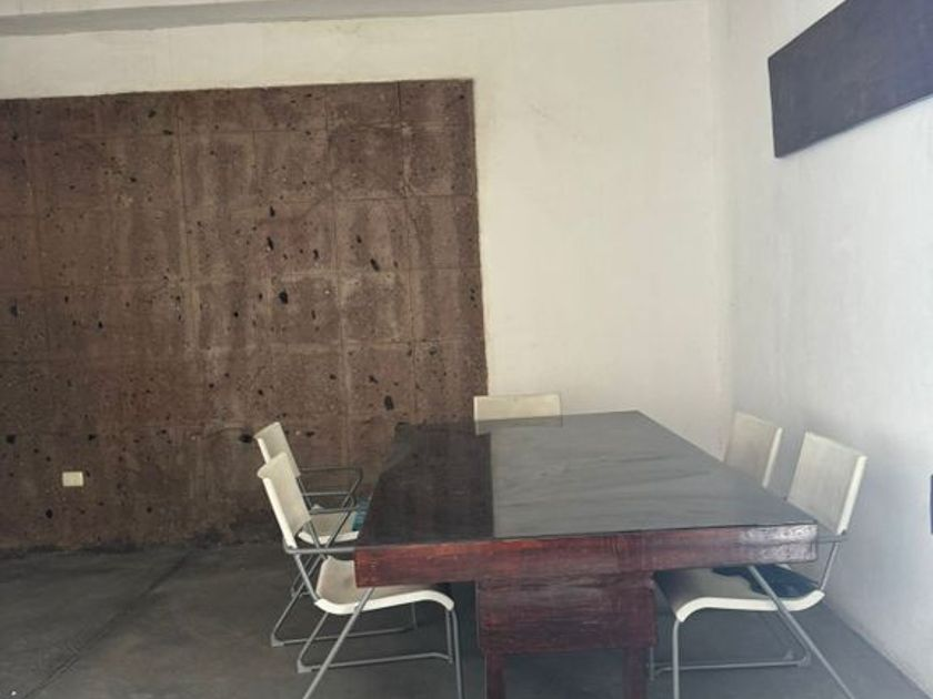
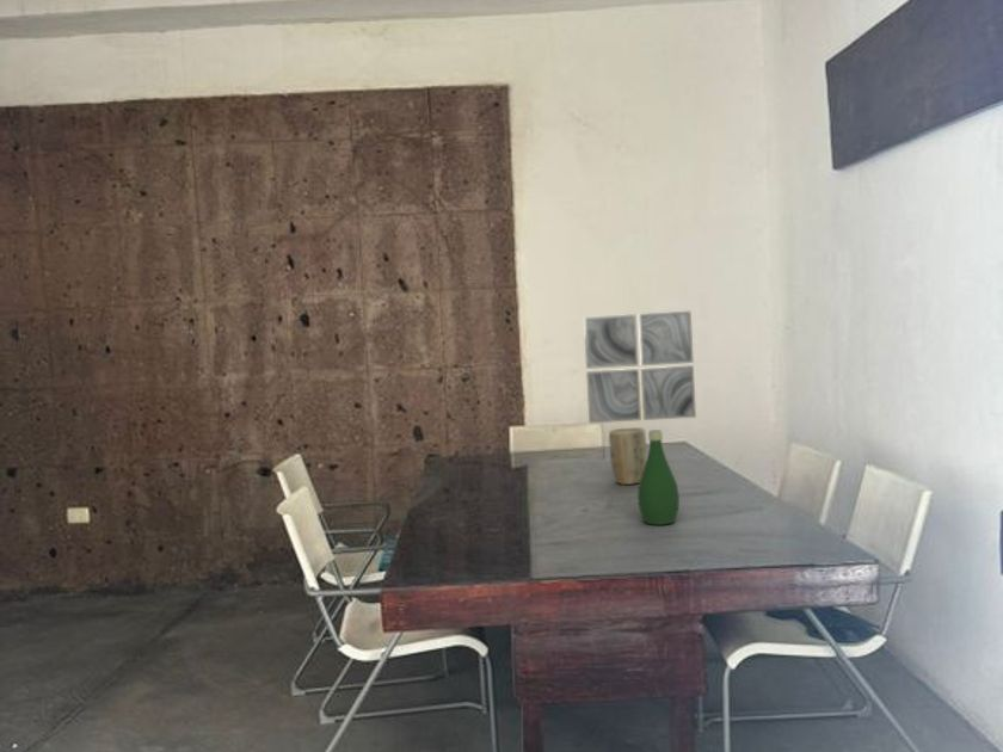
+ bottle [636,429,681,526]
+ wall art [583,309,697,424]
+ plant pot [608,426,647,486]
